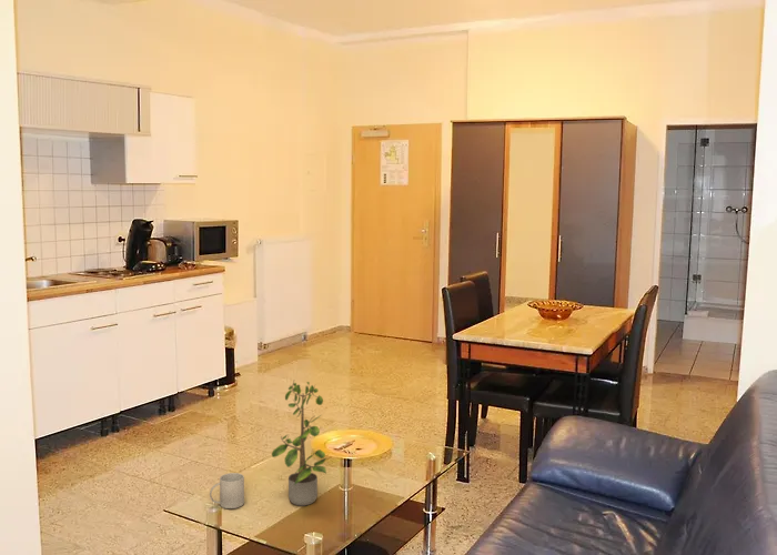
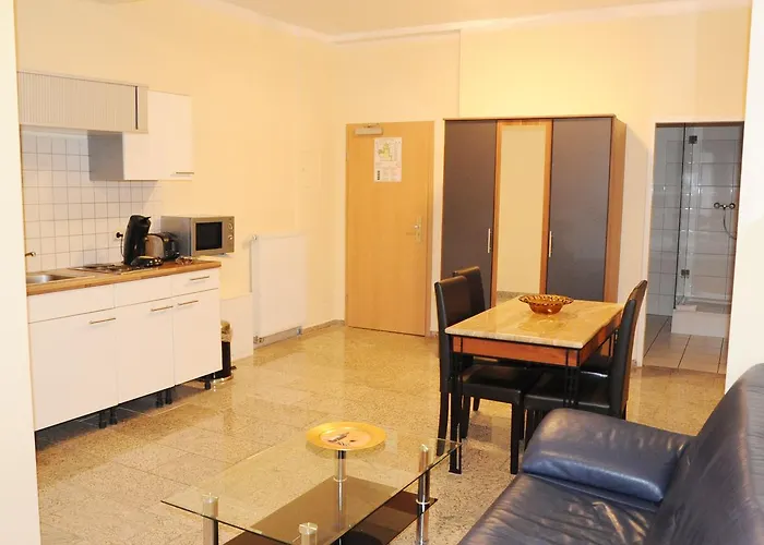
- potted plant [271,380,327,507]
- mug [209,472,245,509]
